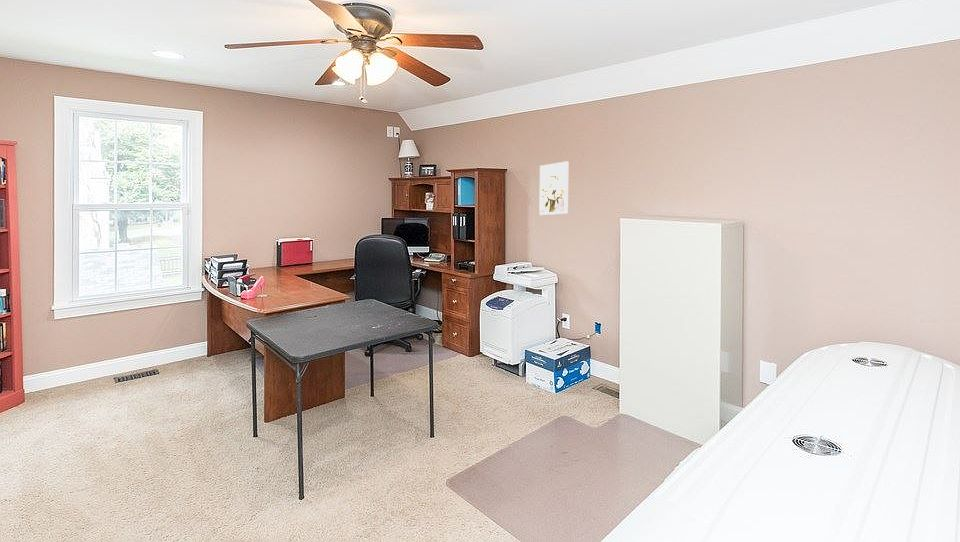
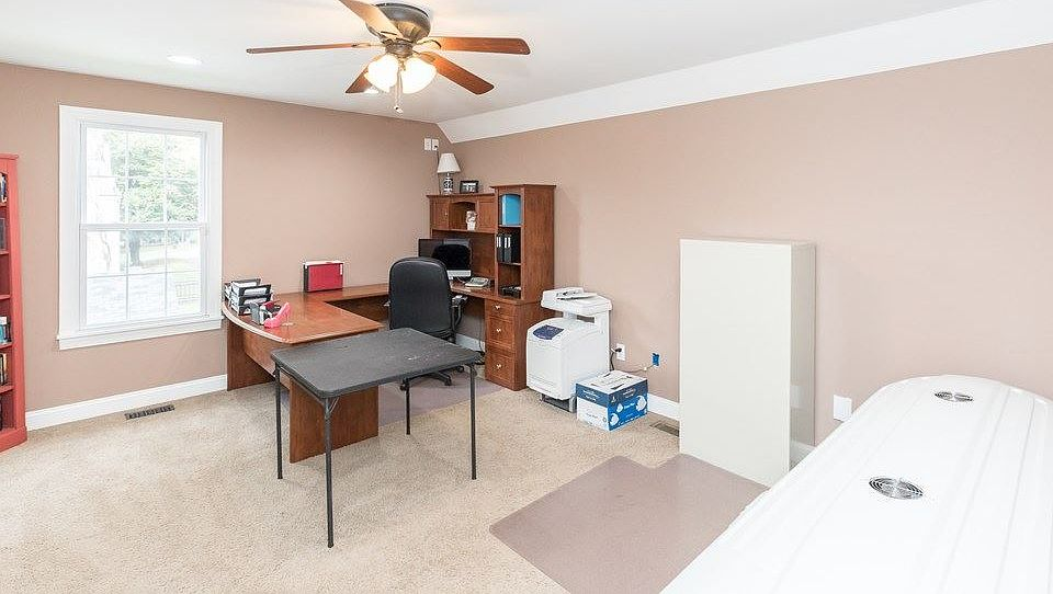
- wall art [538,160,569,216]
